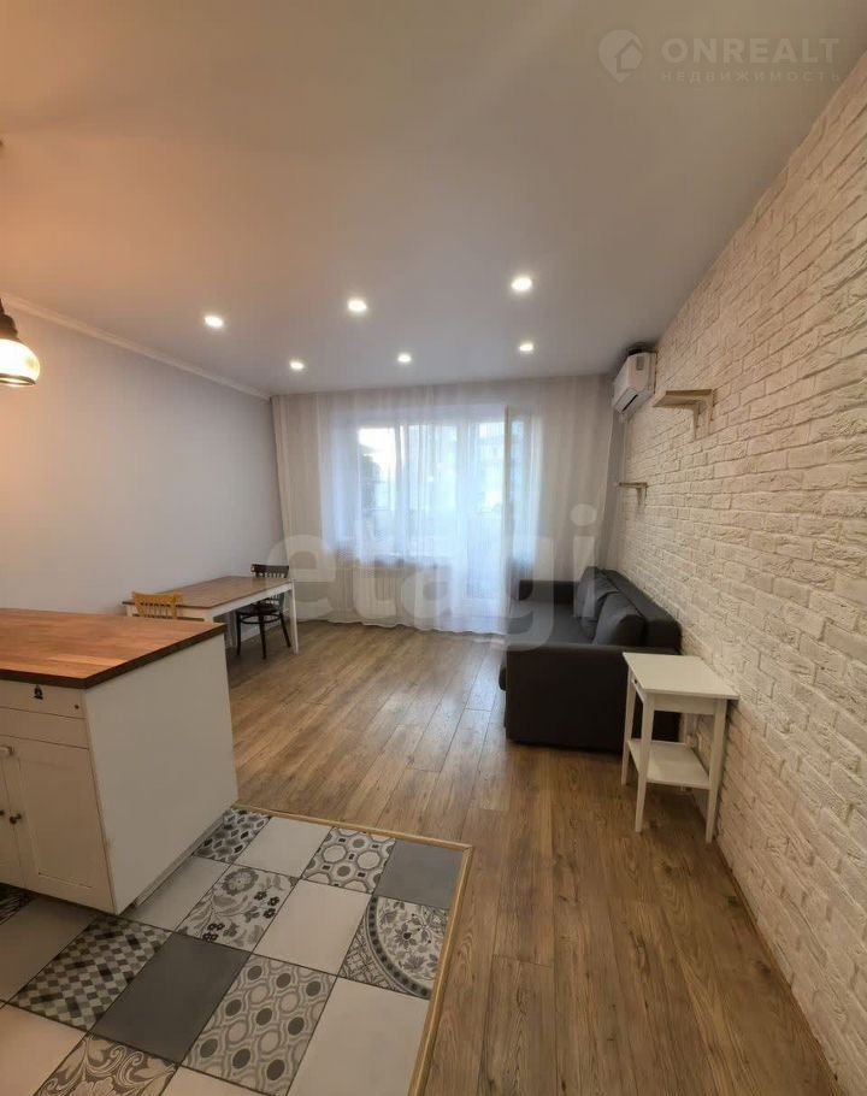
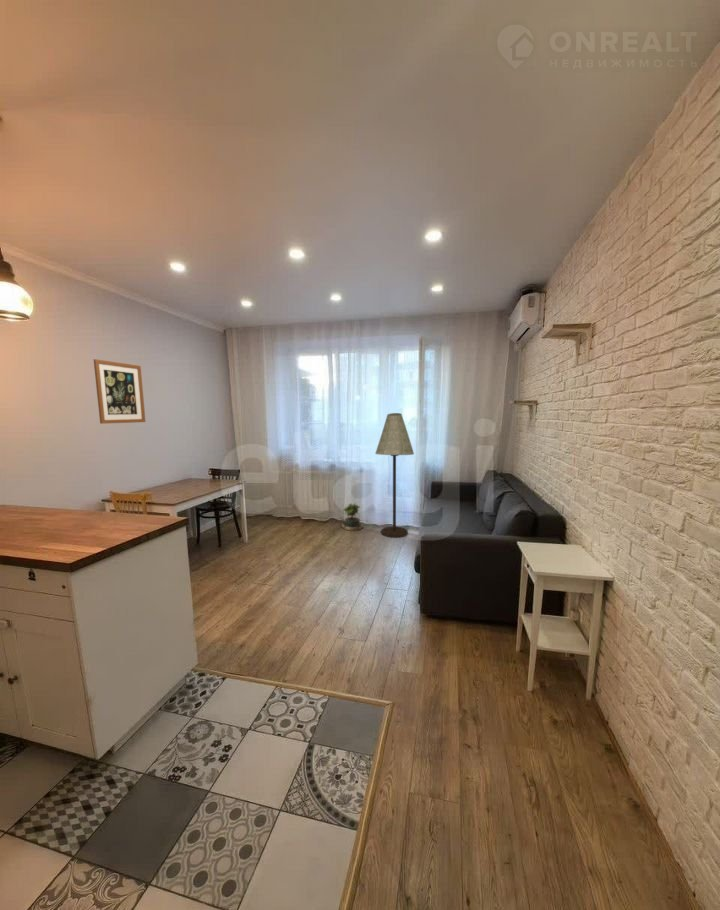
+ potted plant [339,502,364,532]
+ wall art [93,358,147,425]
+ floor lamp [374,412,415,539]
